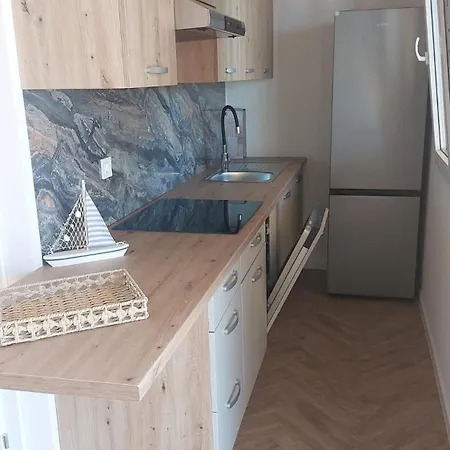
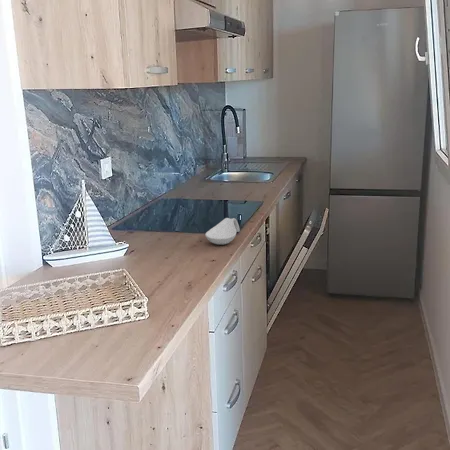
+ spoon rest [204,217,240,246]
